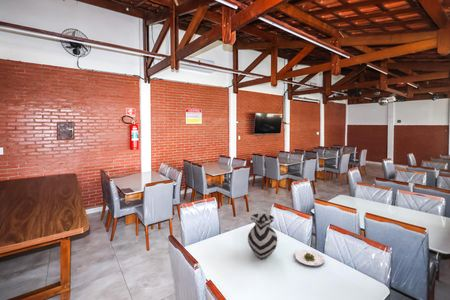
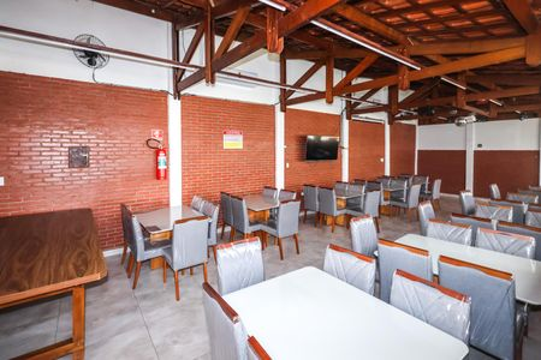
- vase [247,212,278,260]
- salad plate [294,249,325,268]
